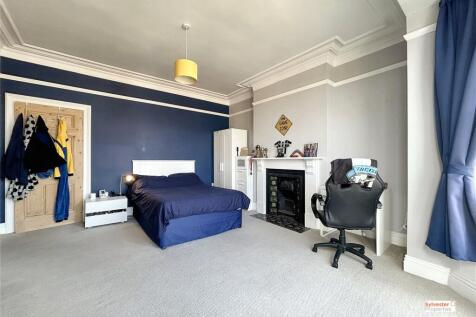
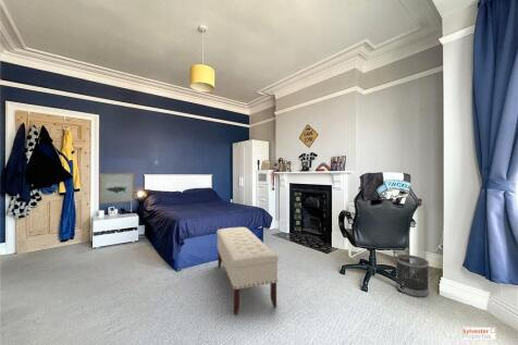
+ bench [215,226,280,316]
+ wastebasket [395,254,430,298]
+ wall art [99,172,135,205]
